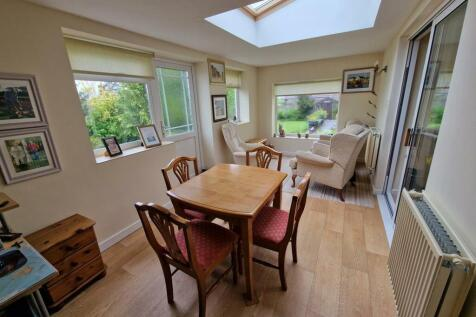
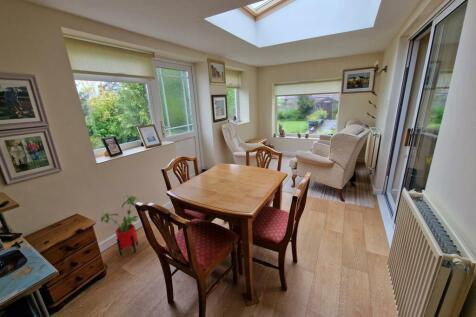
+ house plant [100,195,140,257]
